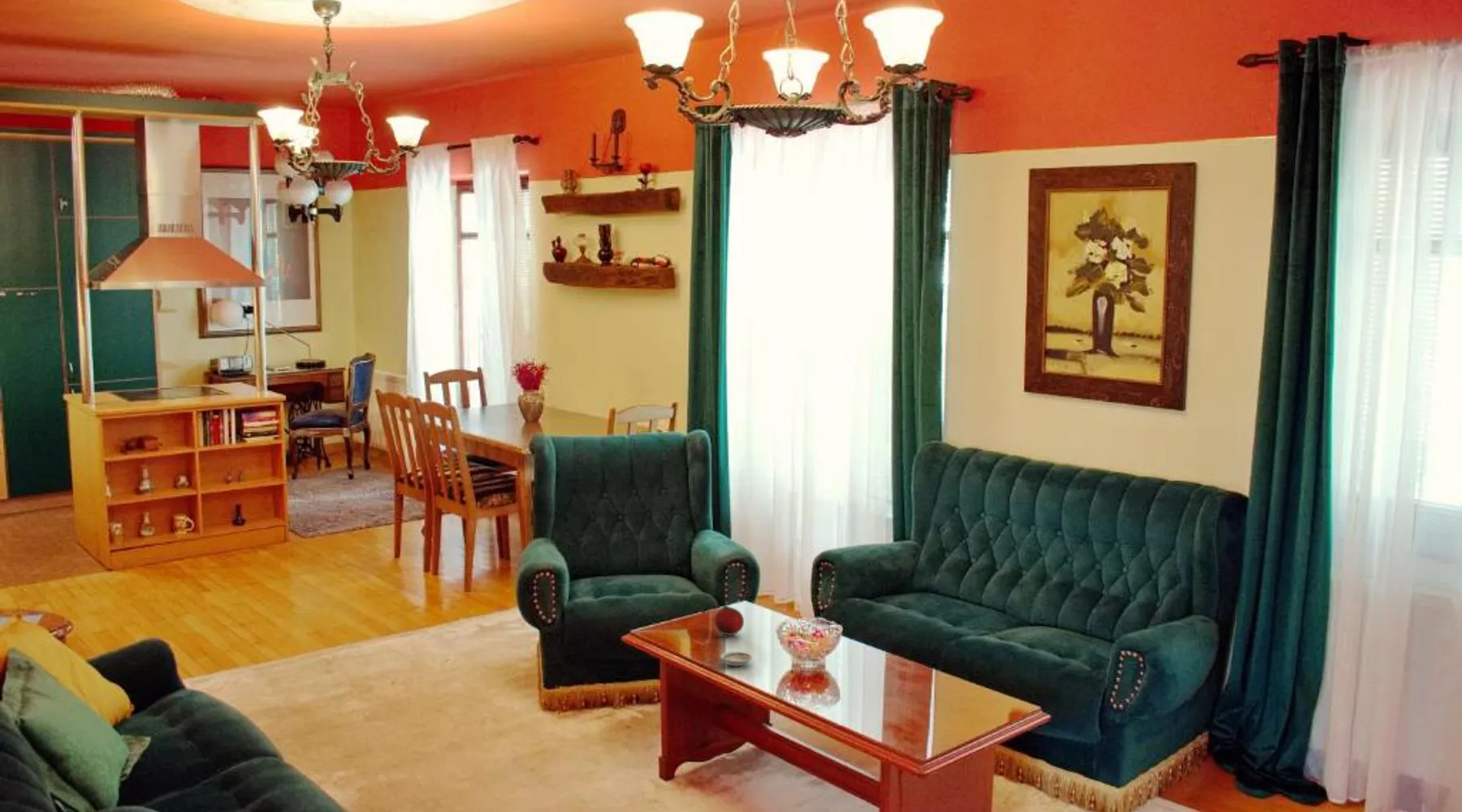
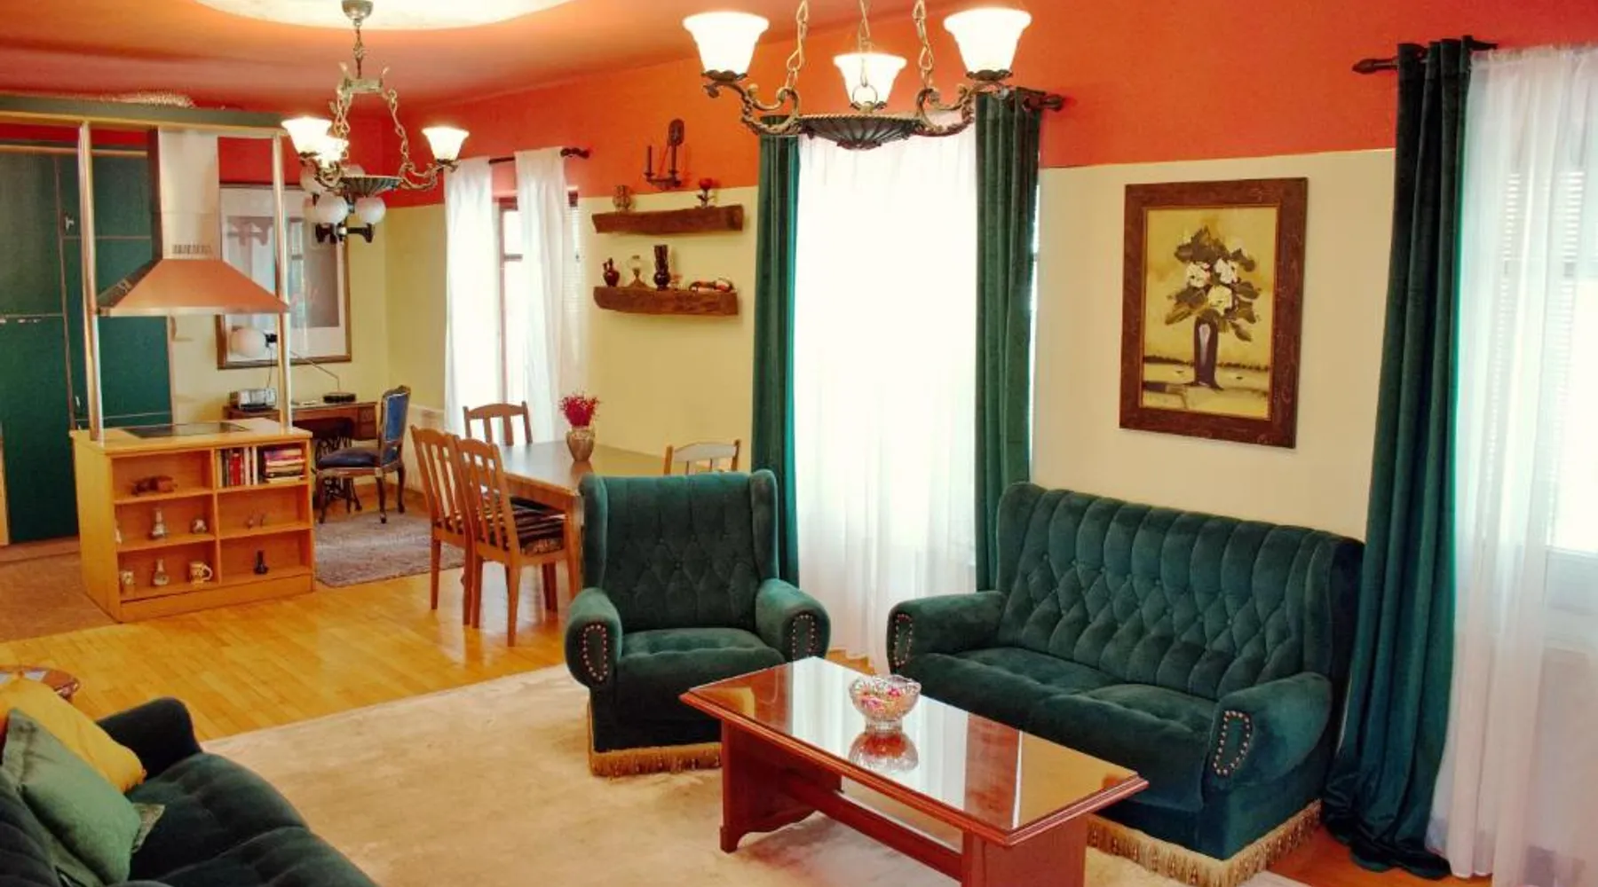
- saucer [720,651,753,667]
- fruit [714,605,745,637]
